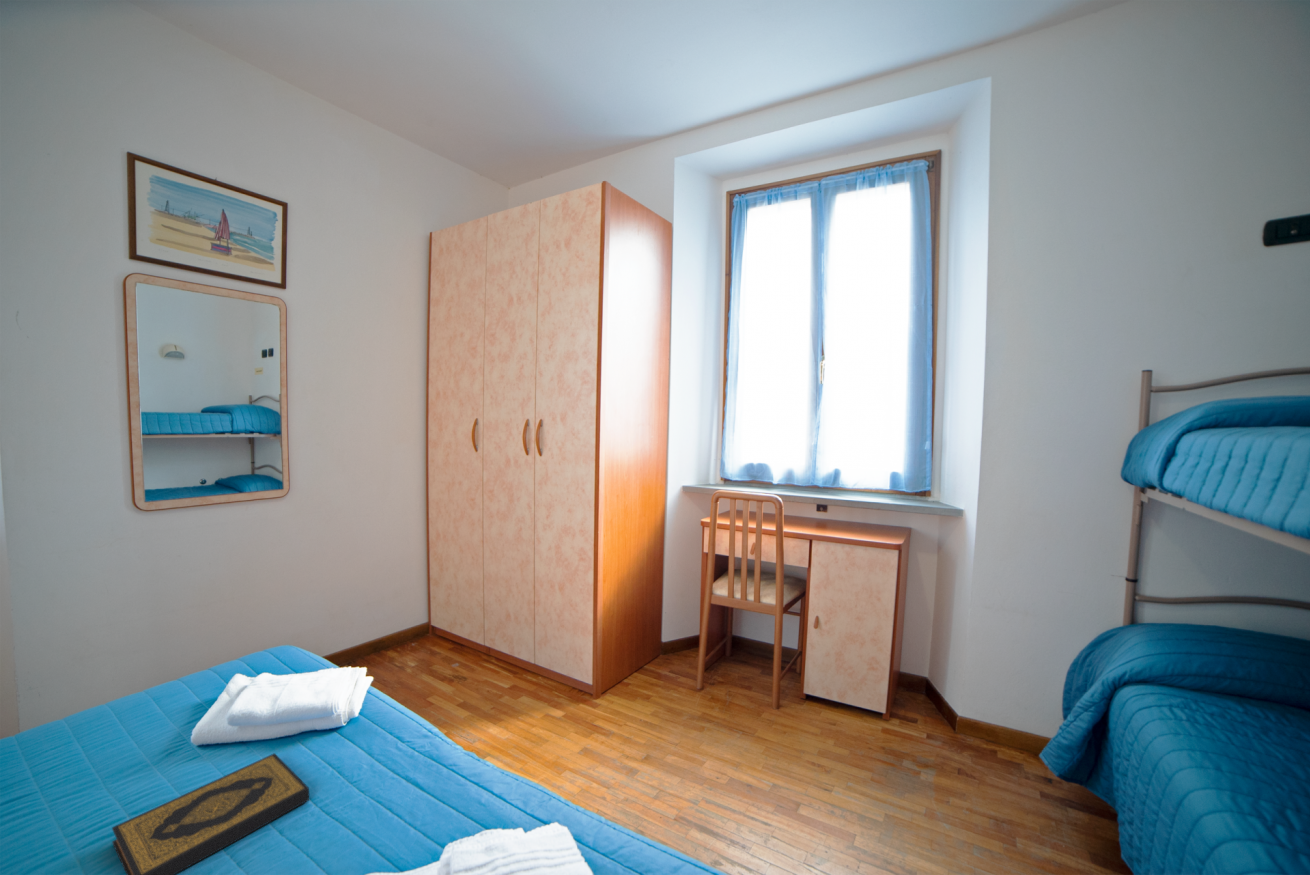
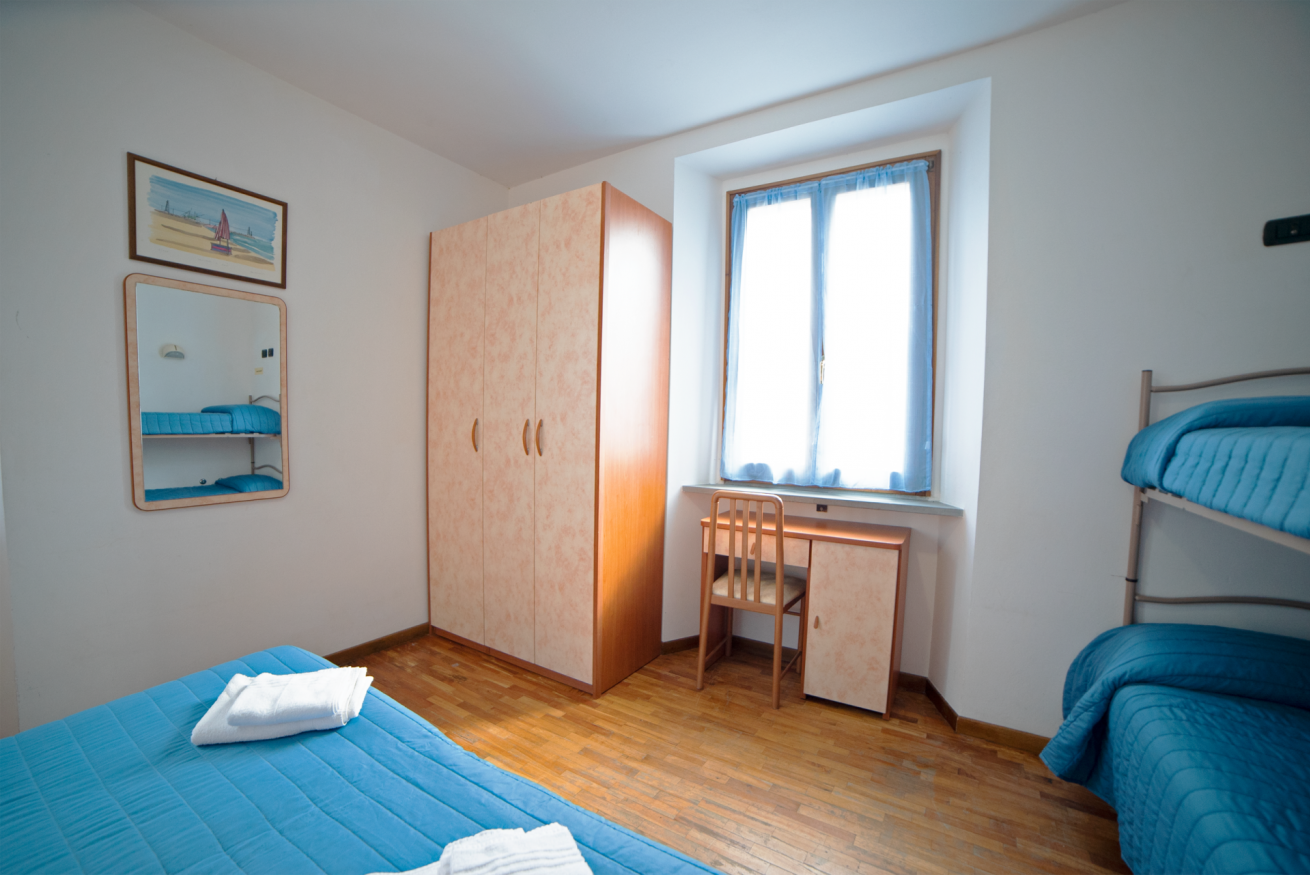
- hardback book [111,752,310,875]
